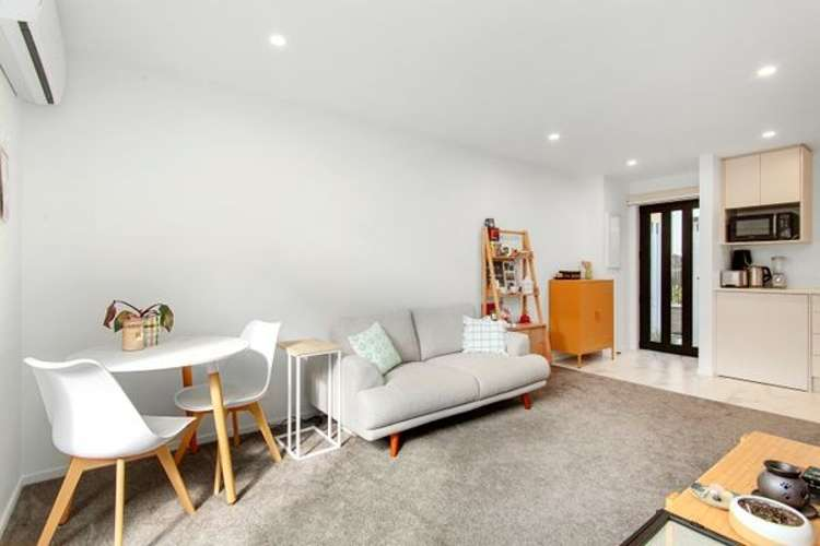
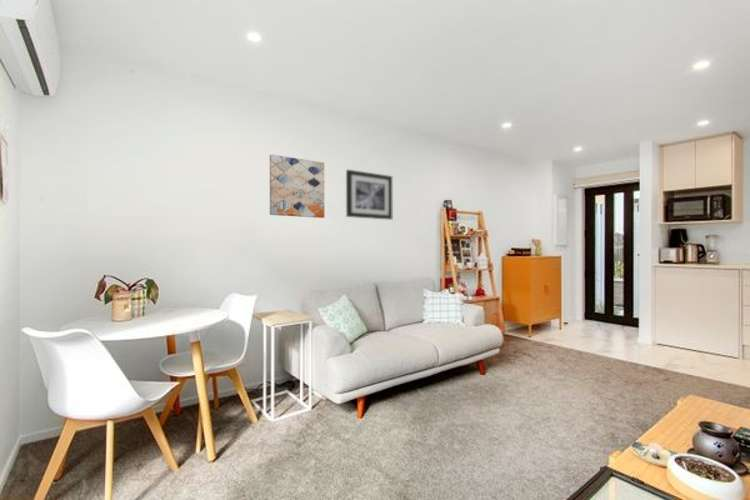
+ wall art [269,153,325,219]
+ wall art [345,169,393,221]
